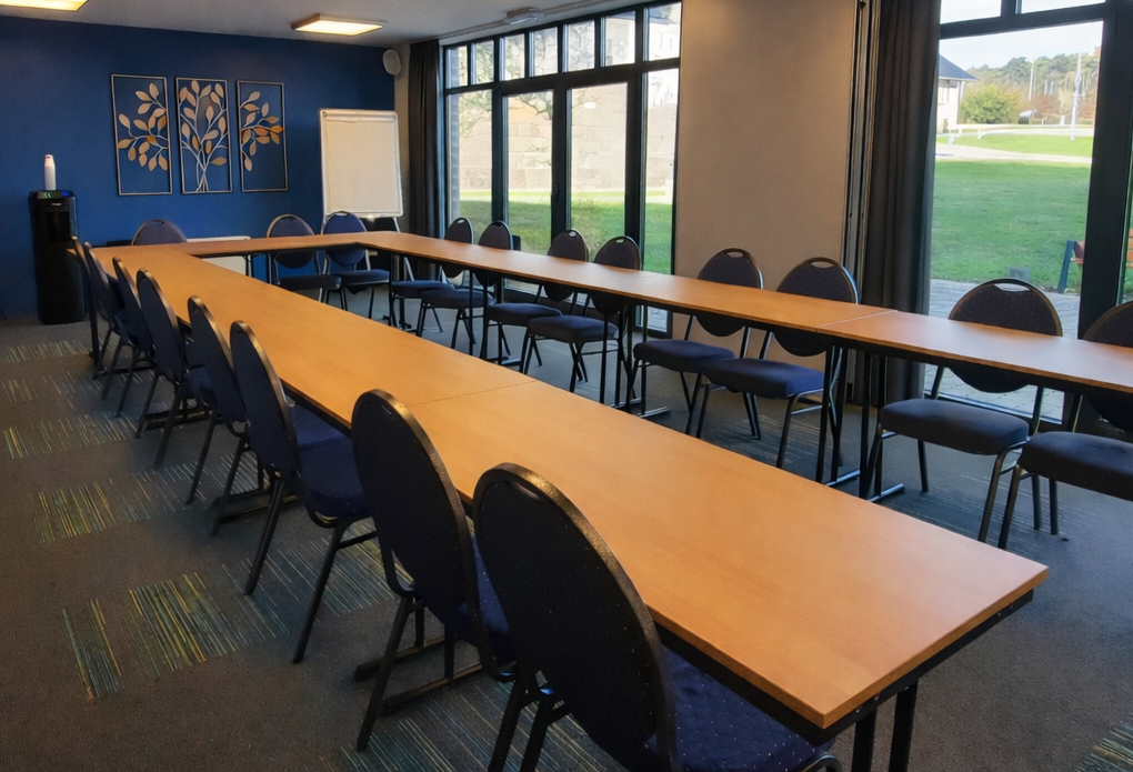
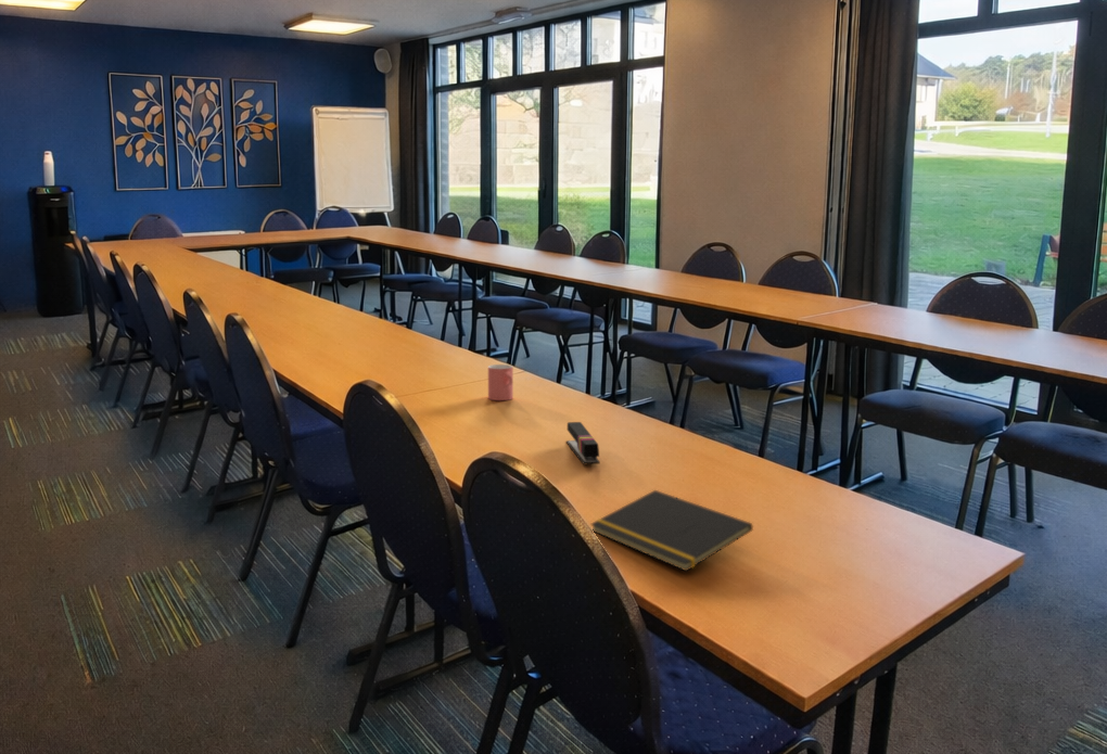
+ cup [487,363,514,401]
+ stapler [565,421,600,465]
+ notepad [589,489,754,573]
